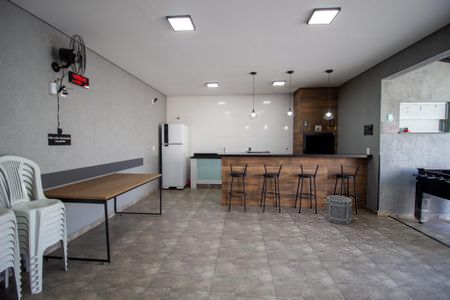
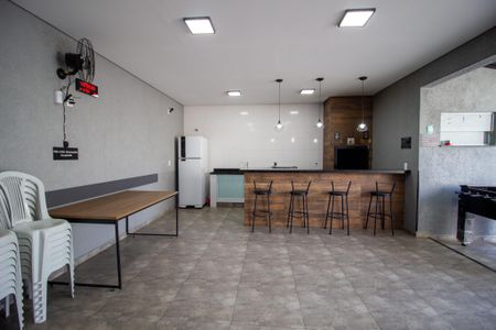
- bucket [325,195,353,225]
